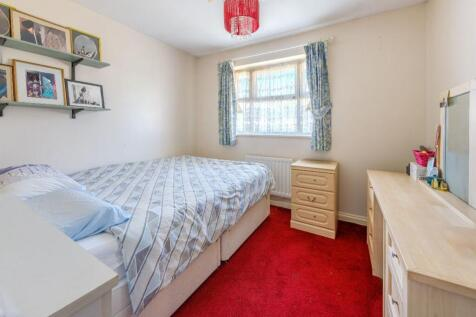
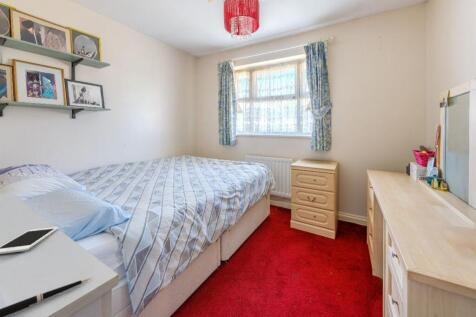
+ pen [0,277,92,317]
+ cell phone [0,226,59,255]
